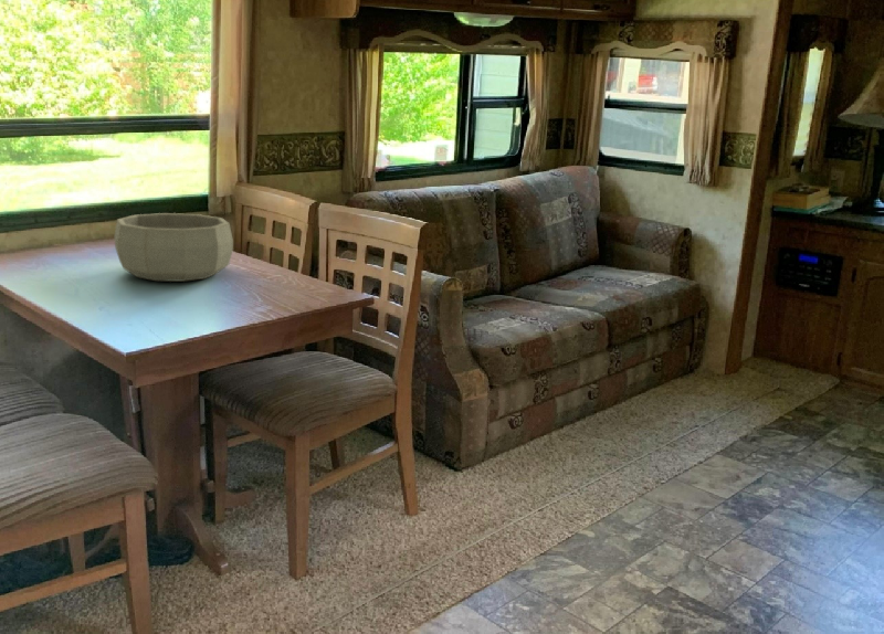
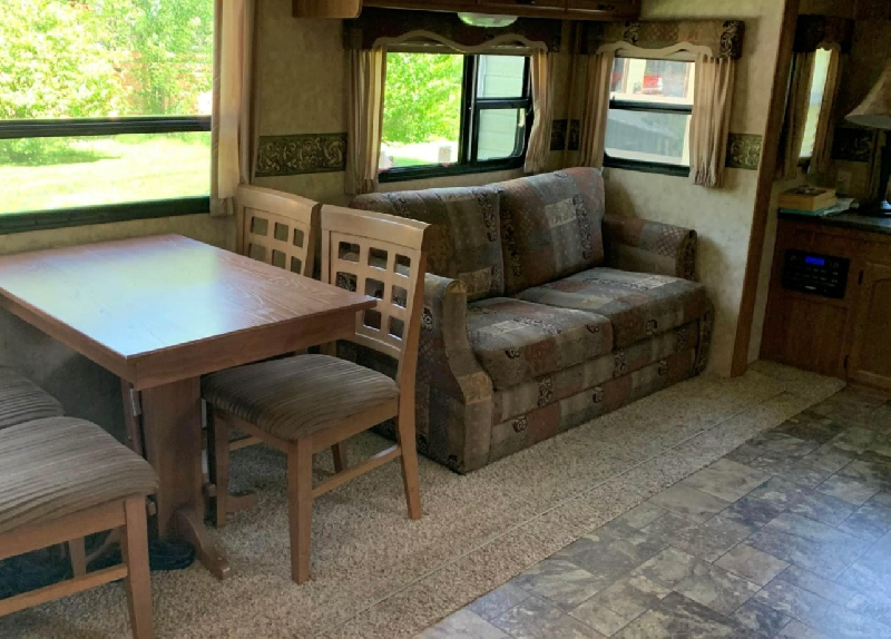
- decorative bowl [113,212,234,283]
